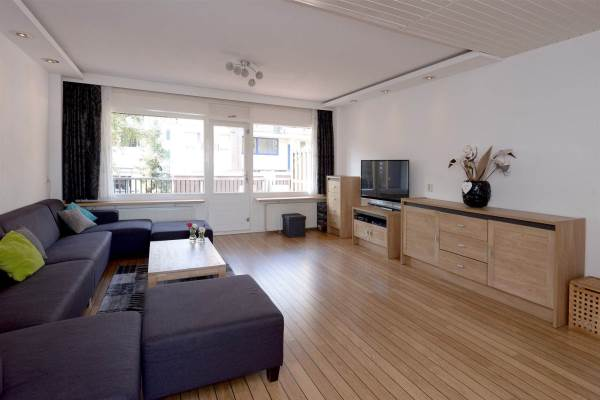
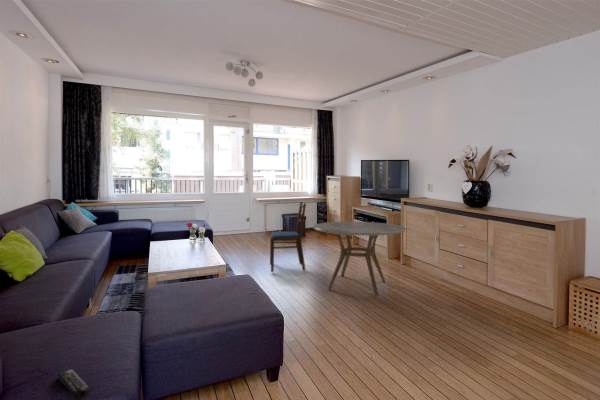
+ dining table [312,221,407,297]
+ remote control [56,368,91,400]
+ dining chair [269,201,307,273]
